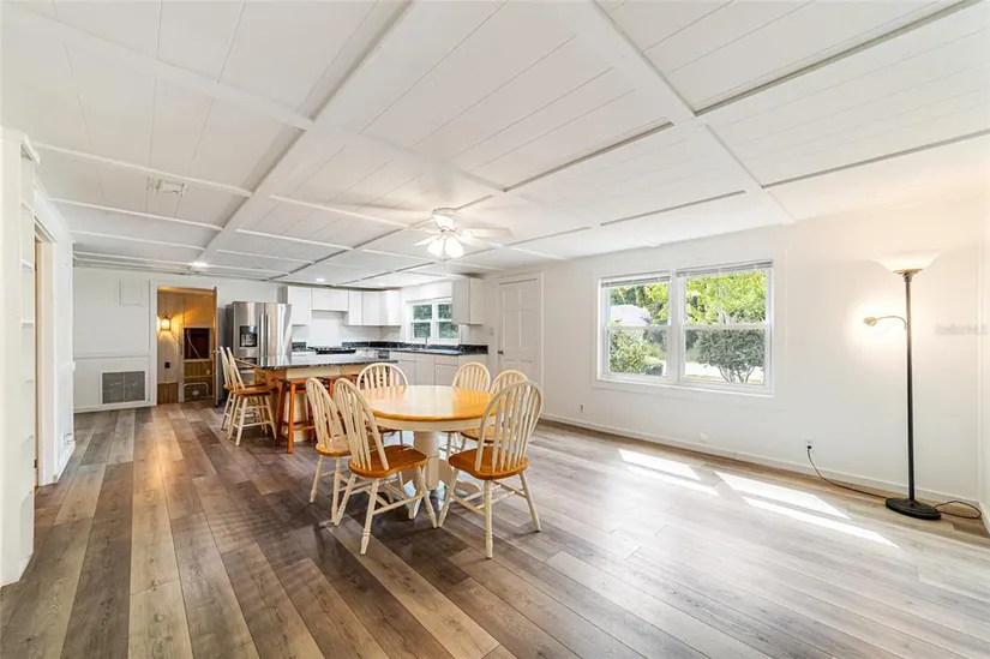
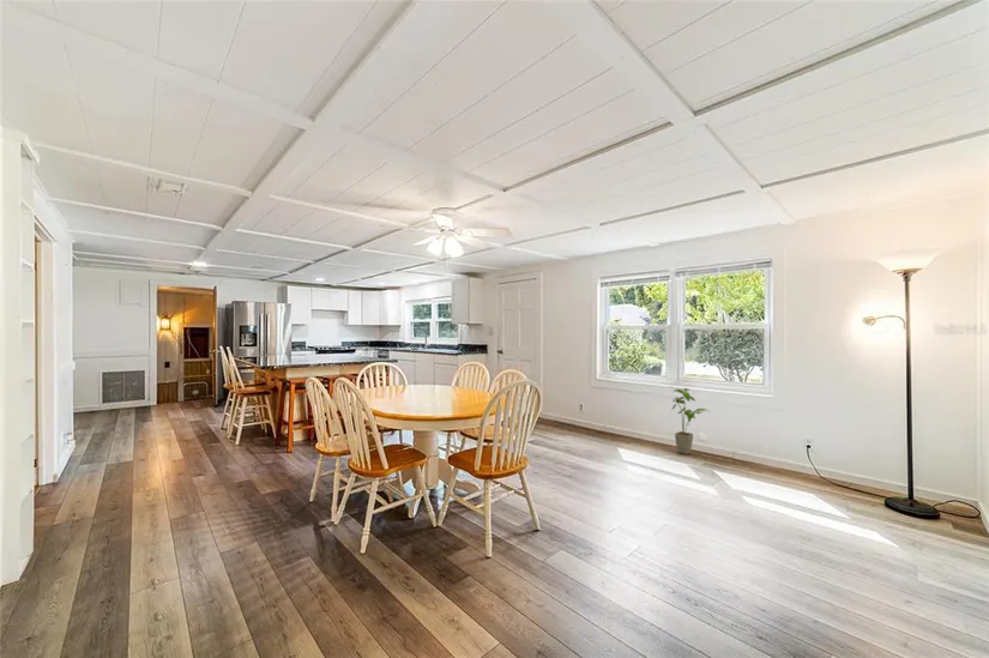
+ house plant [670,387,711,455]
